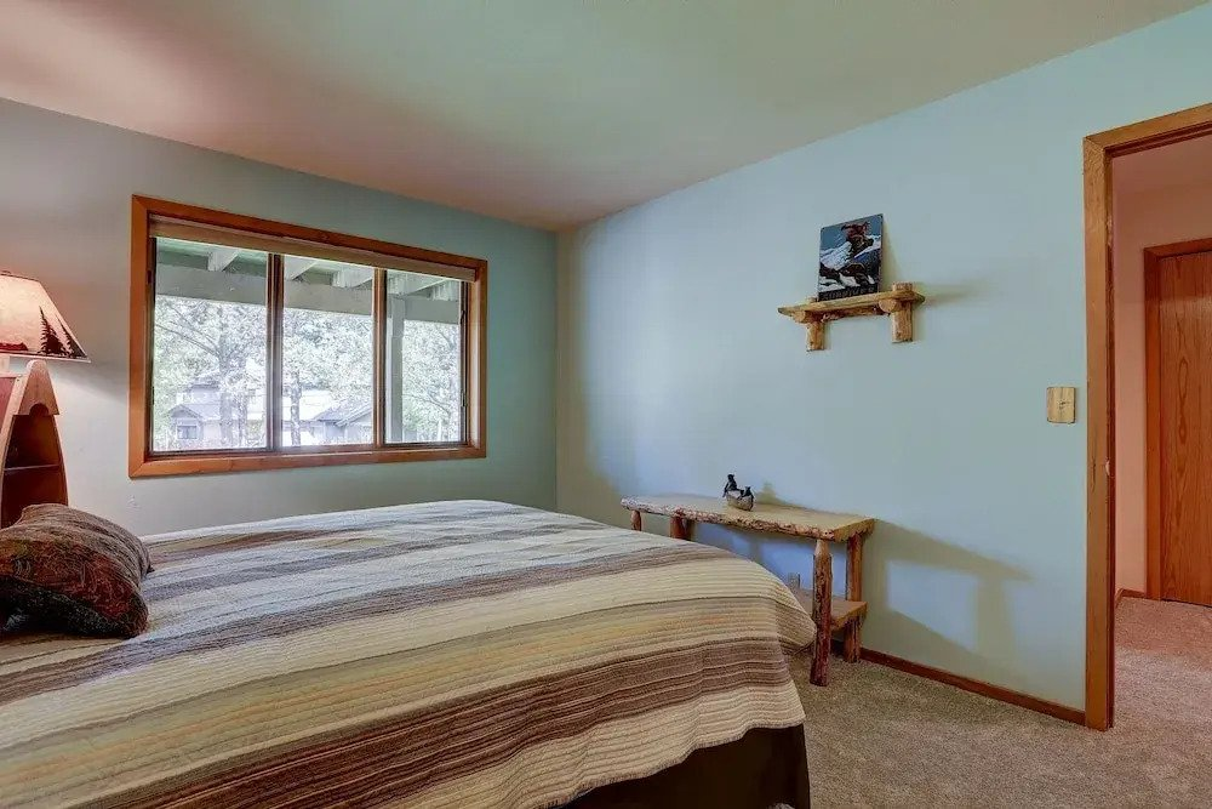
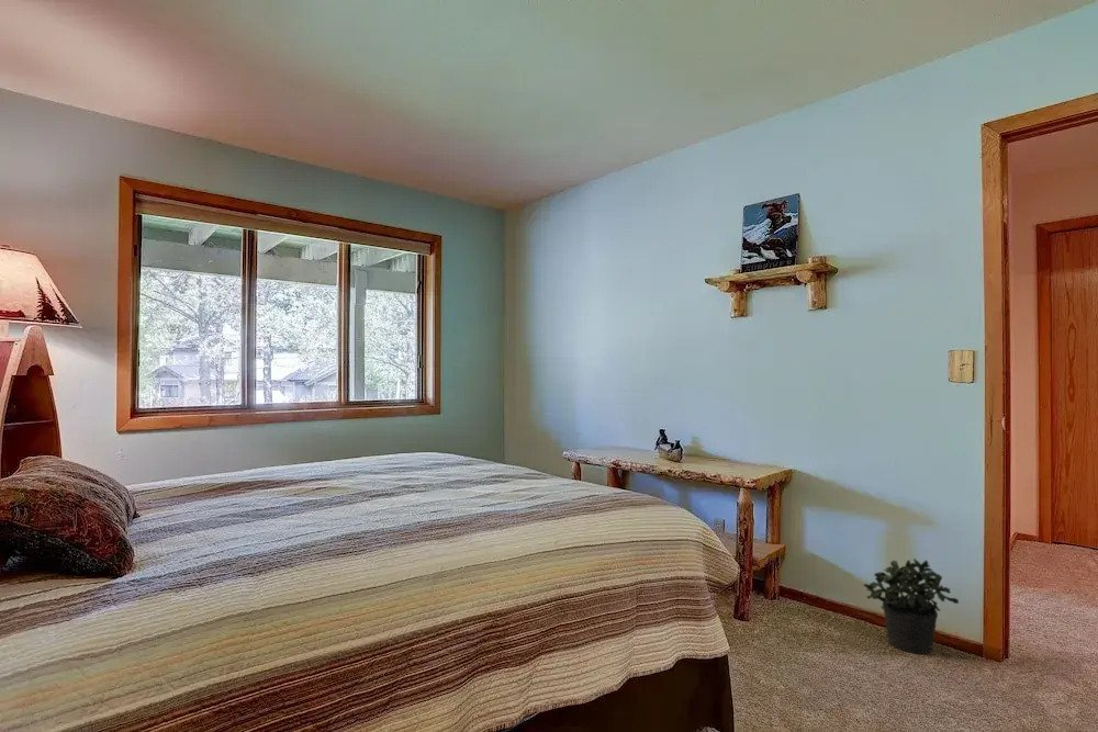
+ potted plant [862,558,960,655]
